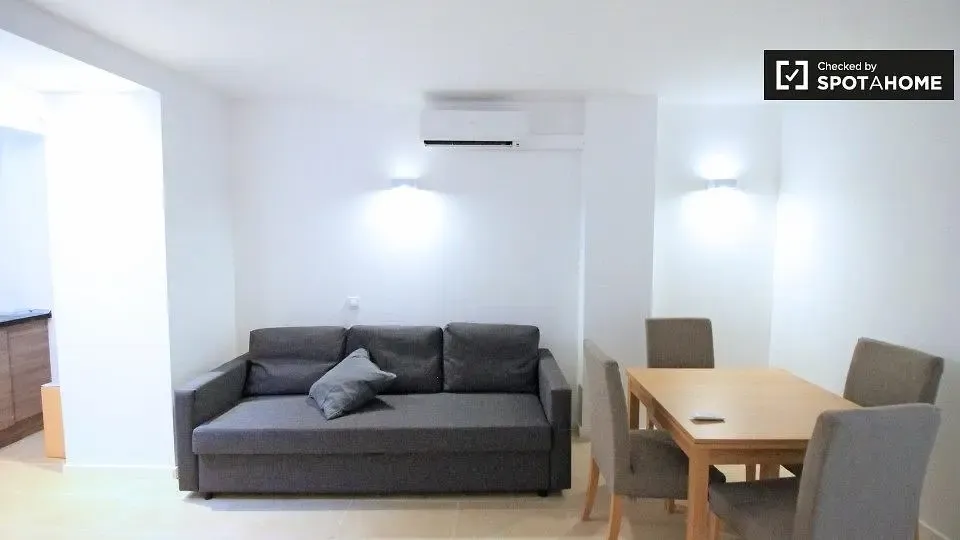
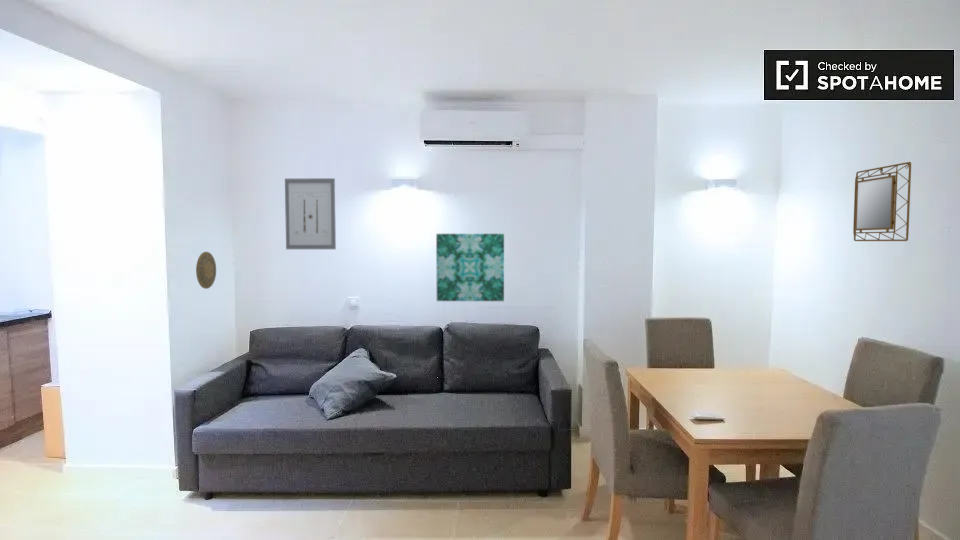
+ home mirror [852,161,912,242]
+ decorative plate [195,251,217,290]
+ wall art [284,177,337,250]
+ wall art [435,233,505,302]
